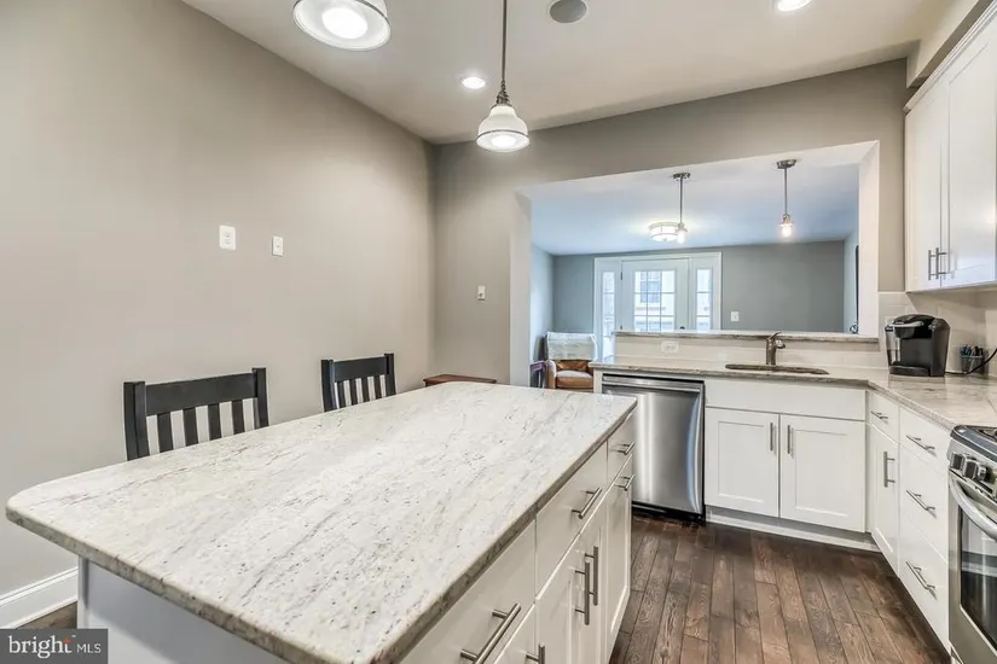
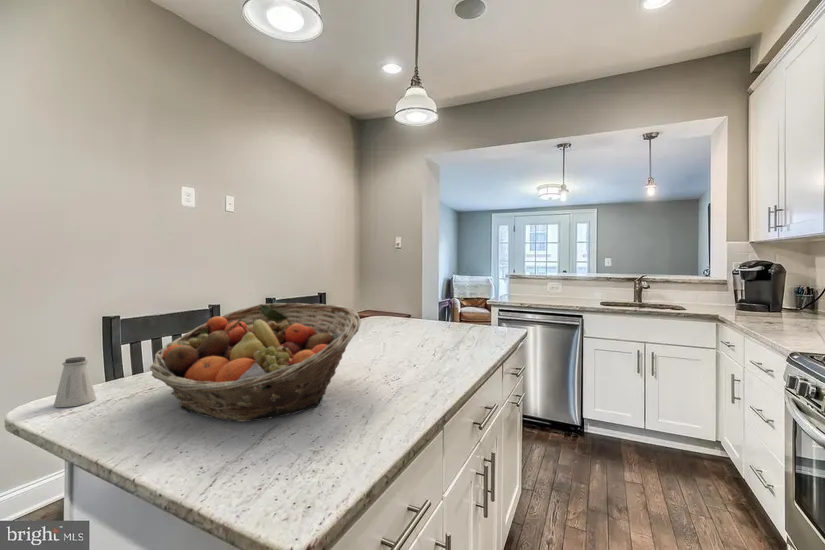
+ saltshaker [53,356,97,408]
+ fruit basket [149,302,361,423]
